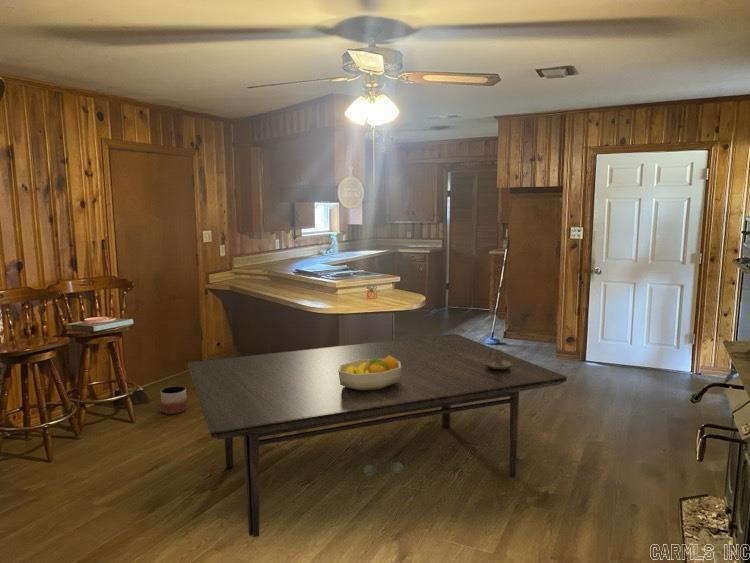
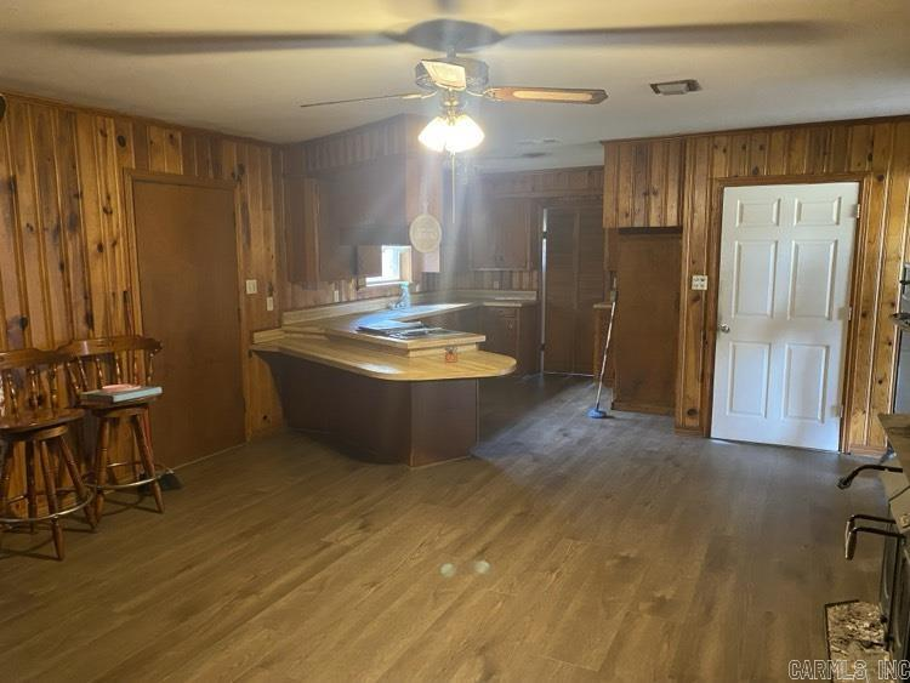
- fruit bowl [338,356,401,390]
- candle holder [485,349,512,370]
- planter [160,385,188,415]
- dining table [187,333,568,538]
